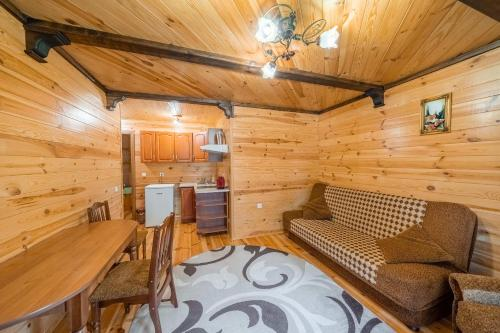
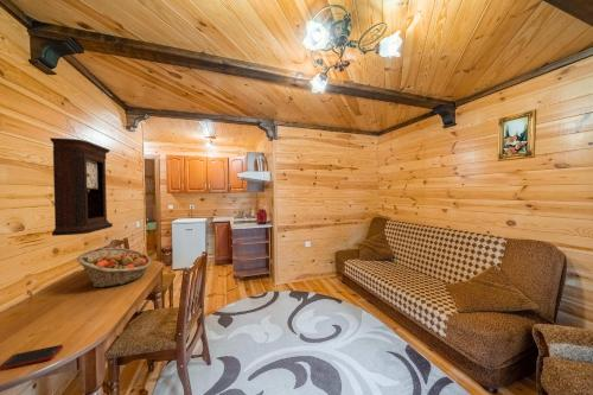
+ fruit basket [76,247,152,288]
+ pendulum clock [49,136,114,237]
+ cell phone [0,344,64,371]
